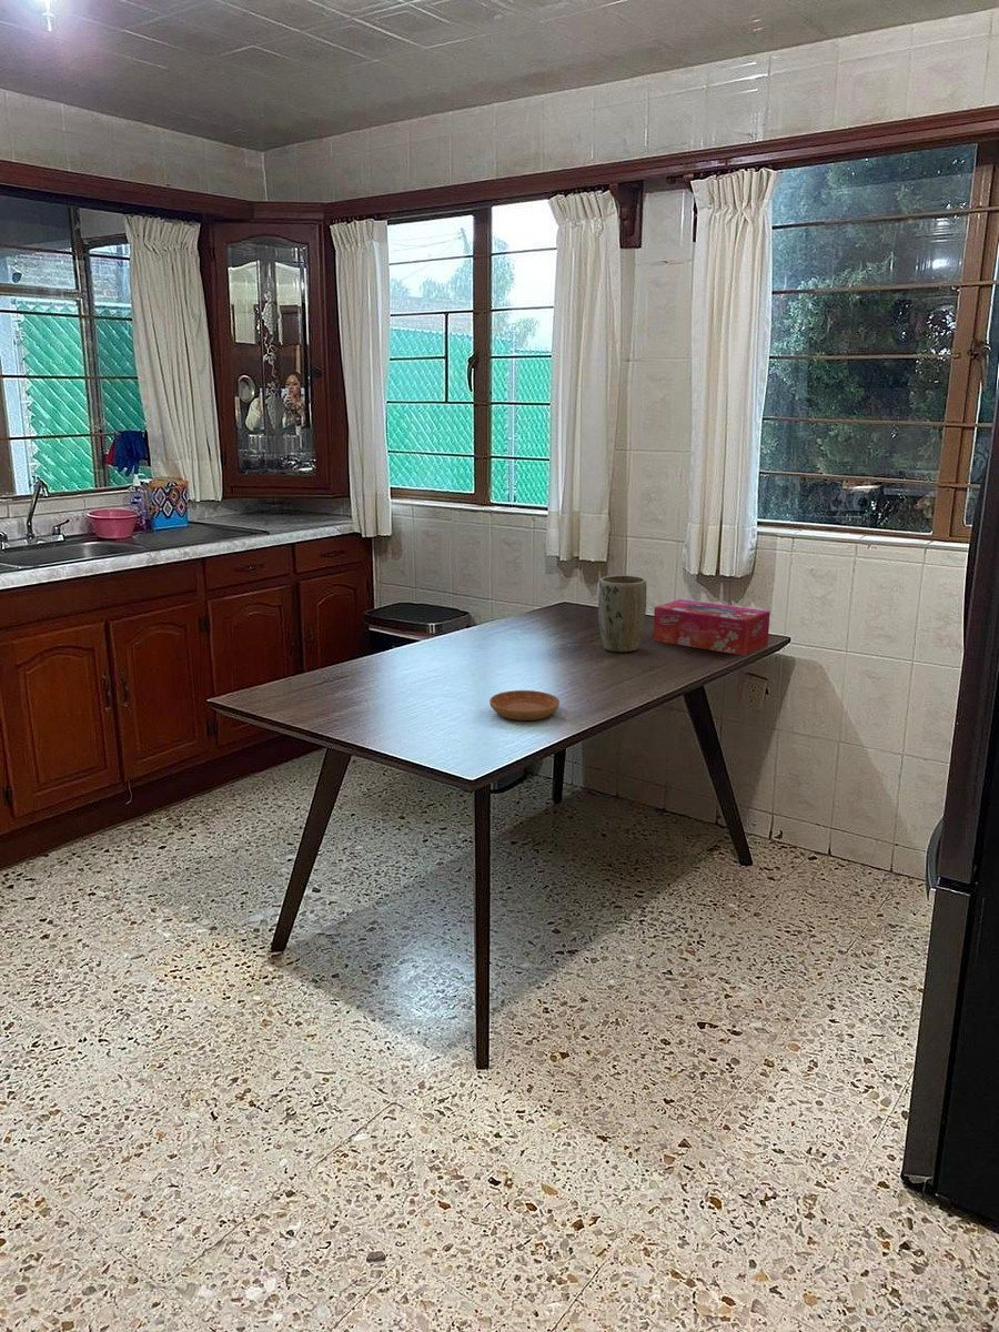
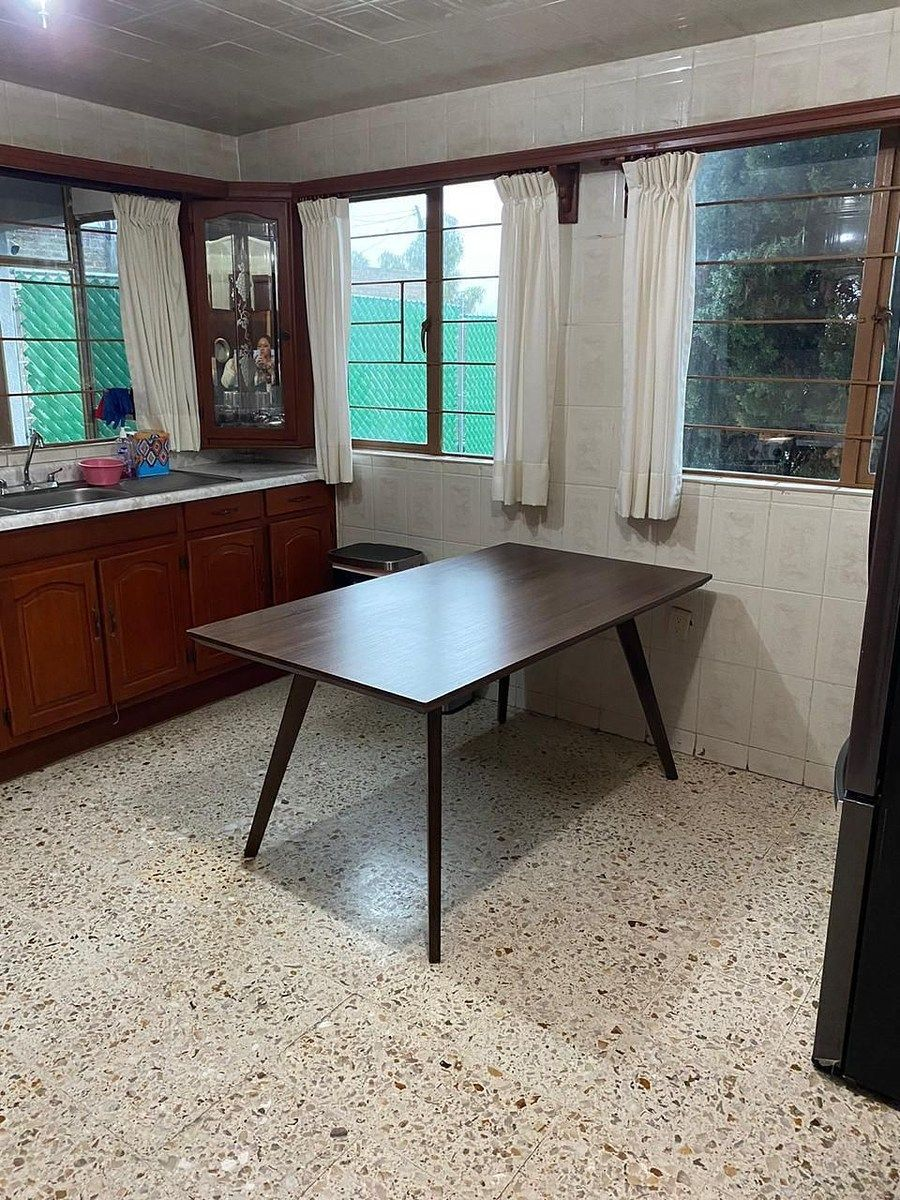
- plant pot [597,574,647,653]
- tissue box [652,598,771,656]
- saucer [488,689,561,722]
